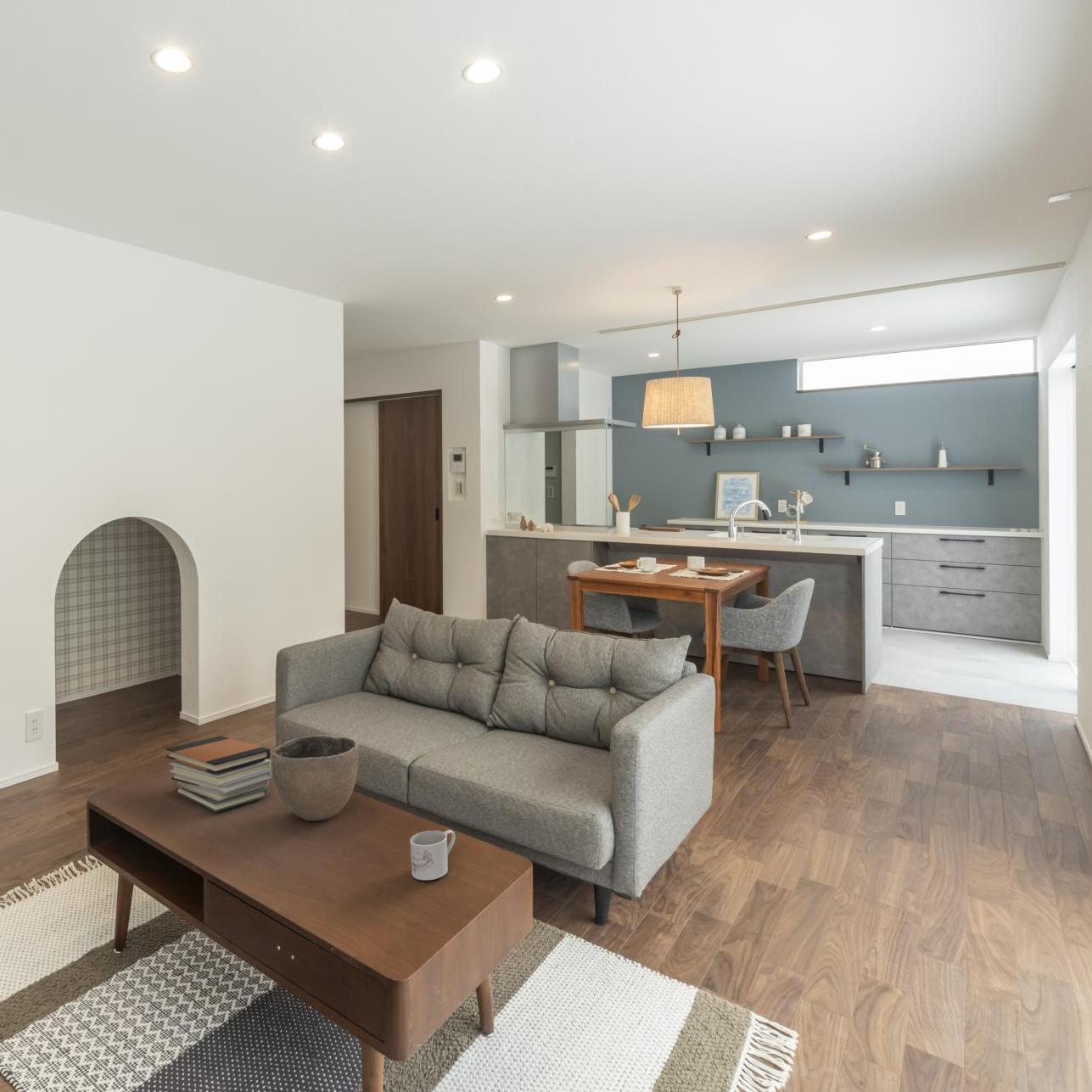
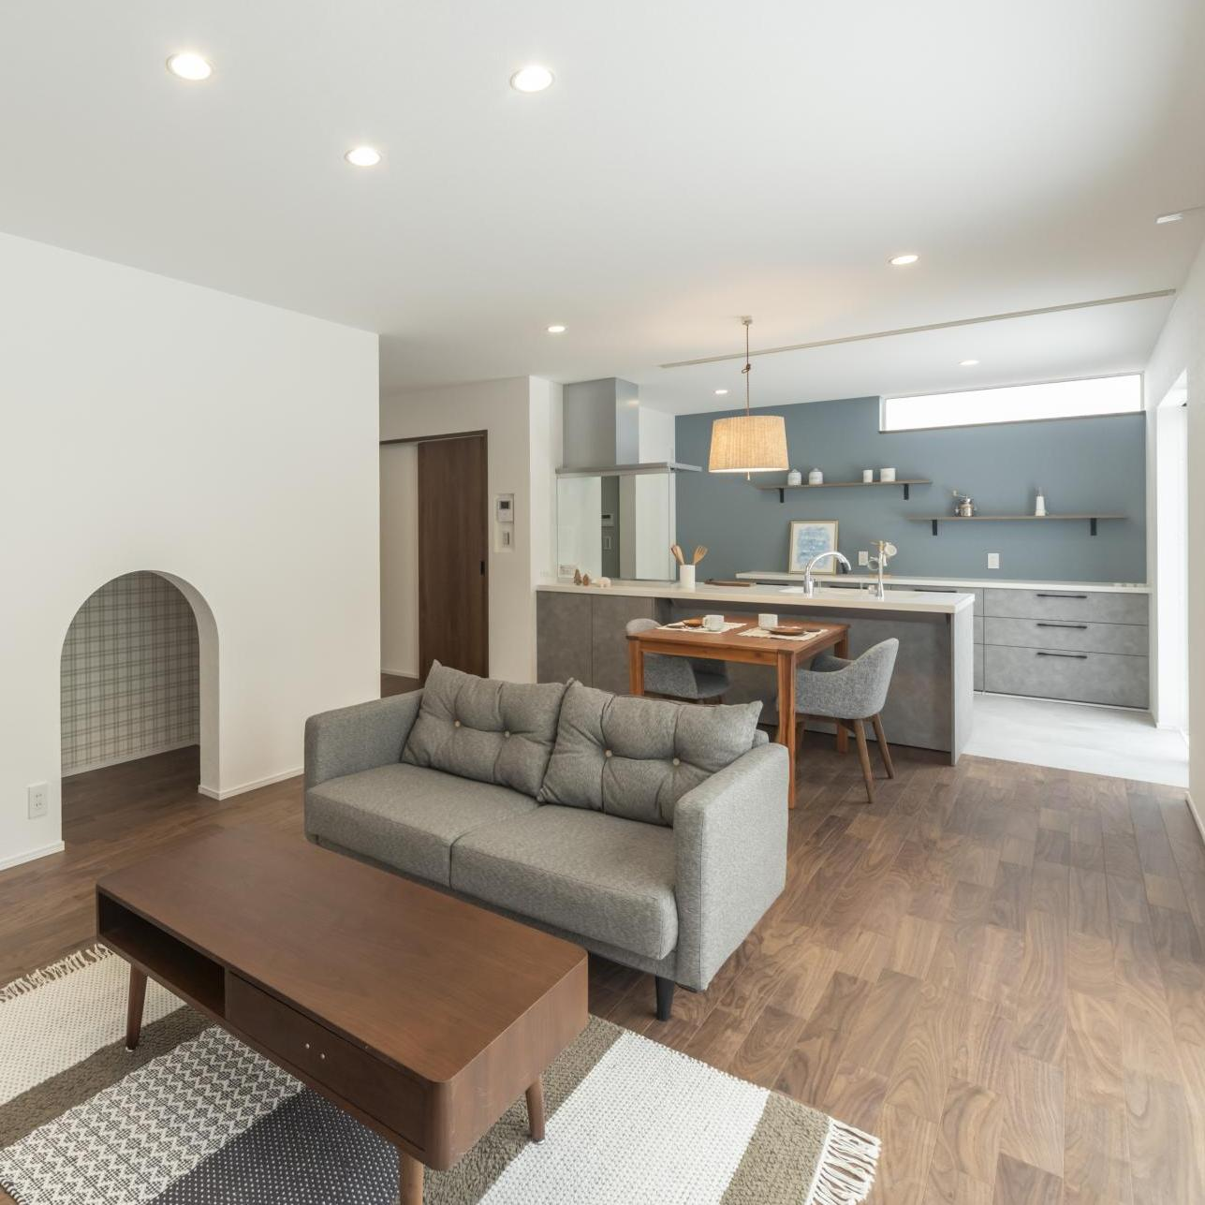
- book stack [165,735,272,813]
- mug [409,829,456,881]
- bowl [271,734,360,821]
